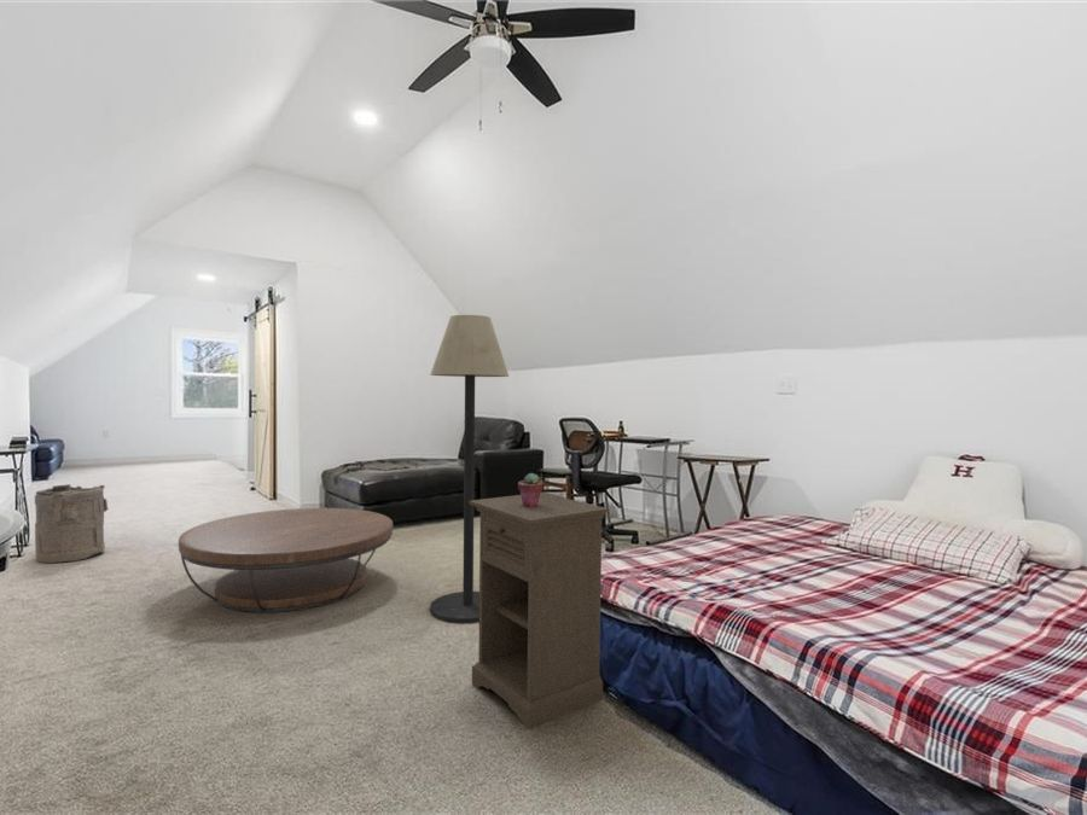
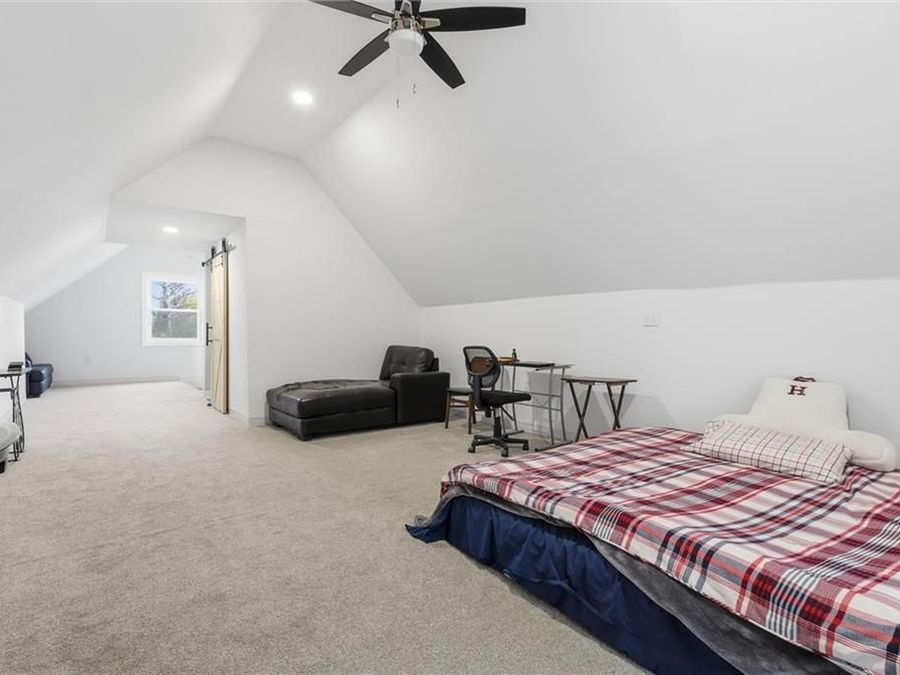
- nightstand [469,491,610,730]
- potted succulent [517,472,544,507]
- coffee table [178,507,394,615]
- laundry hamper [34,483,110,564]
- floor lamp [429,314,510,624]
